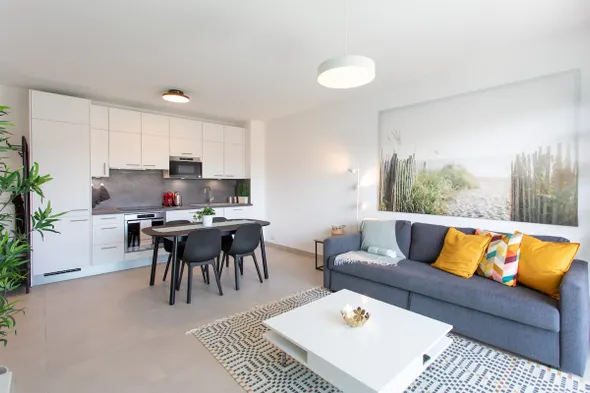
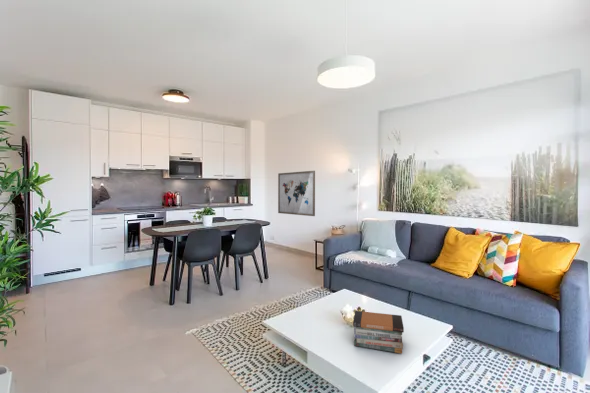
+ wall art [277,170,316,217]
+ book stack [352,310,405,355]
